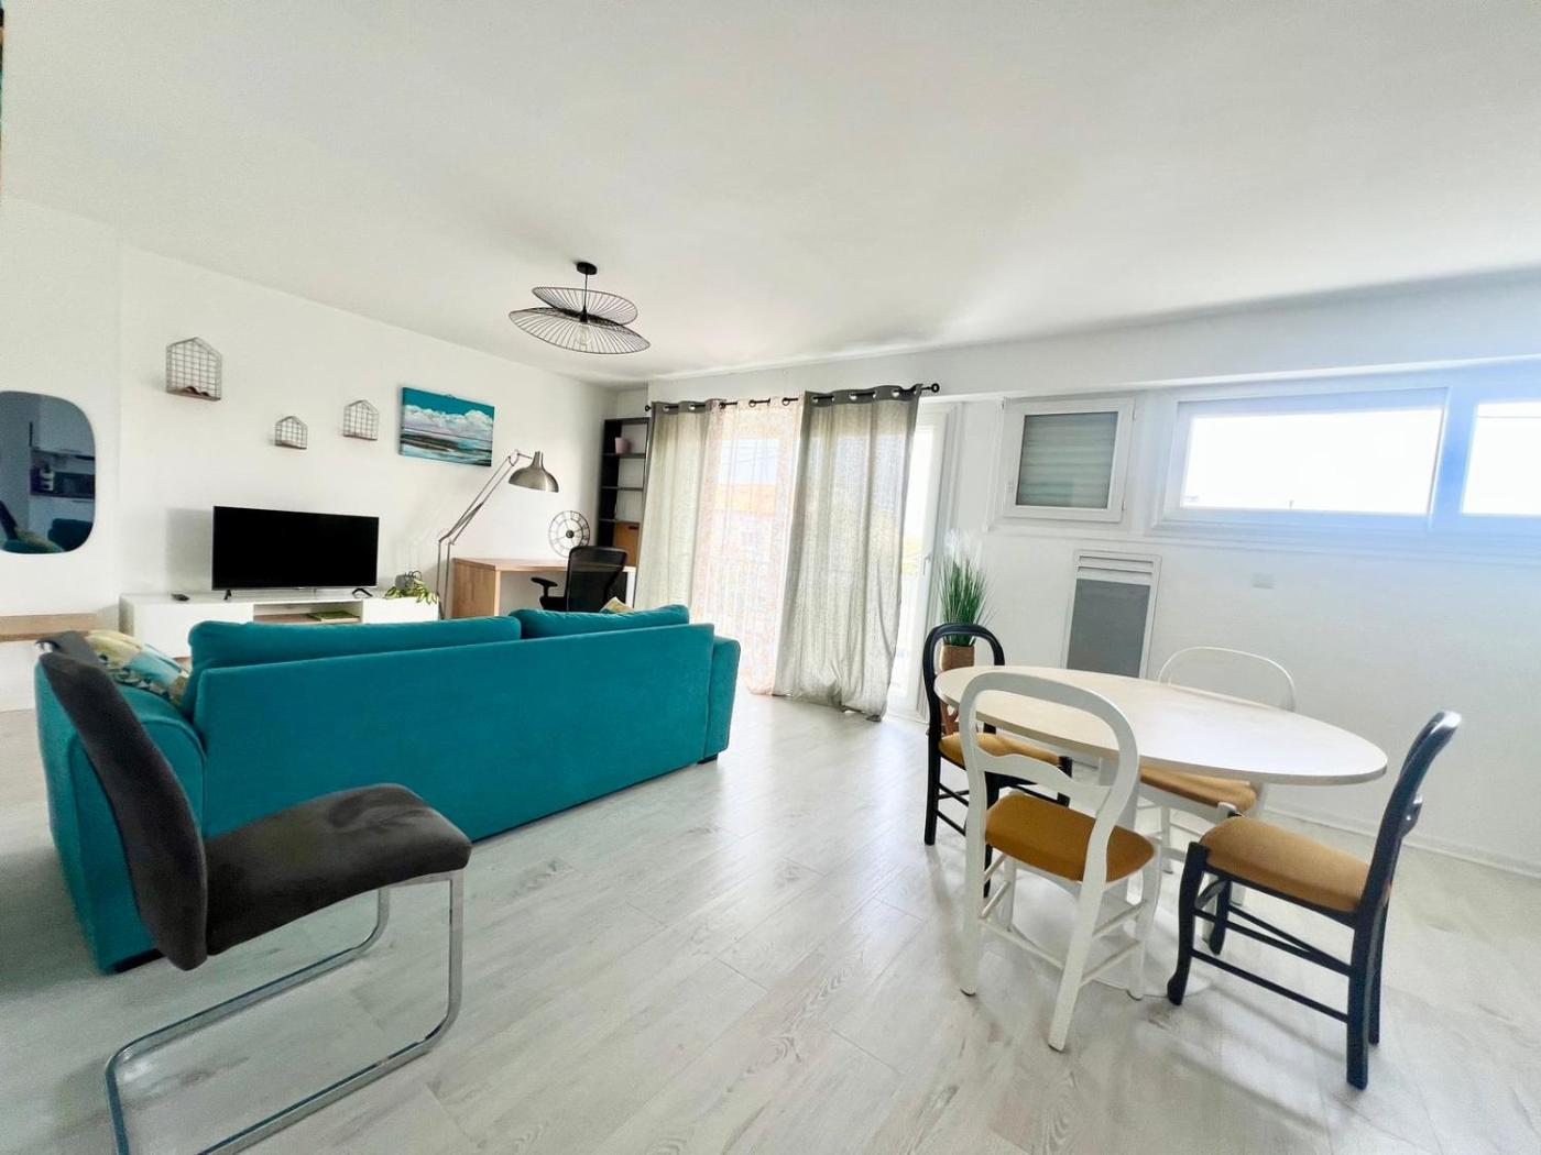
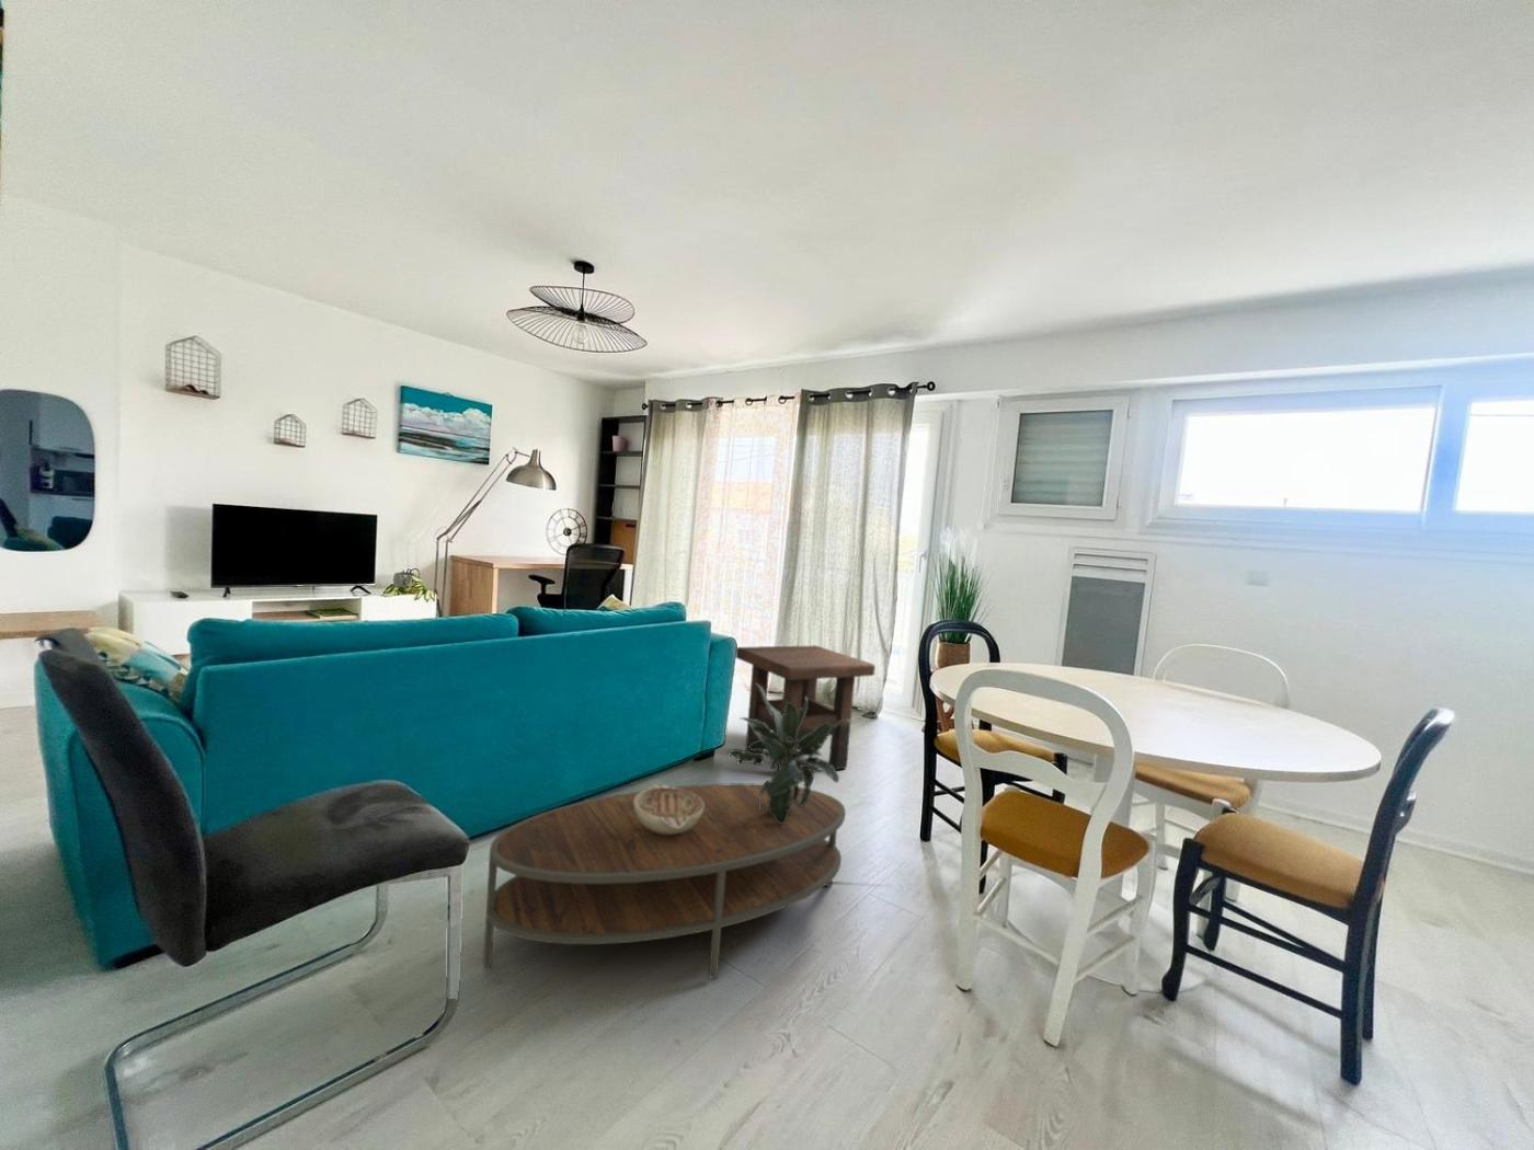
+ potted plant [726,684,853,824]
+ side table [734,644,877,772]
+ coffee table [482,782,847,980]
+ decorative bowl [633,783,704,835]
